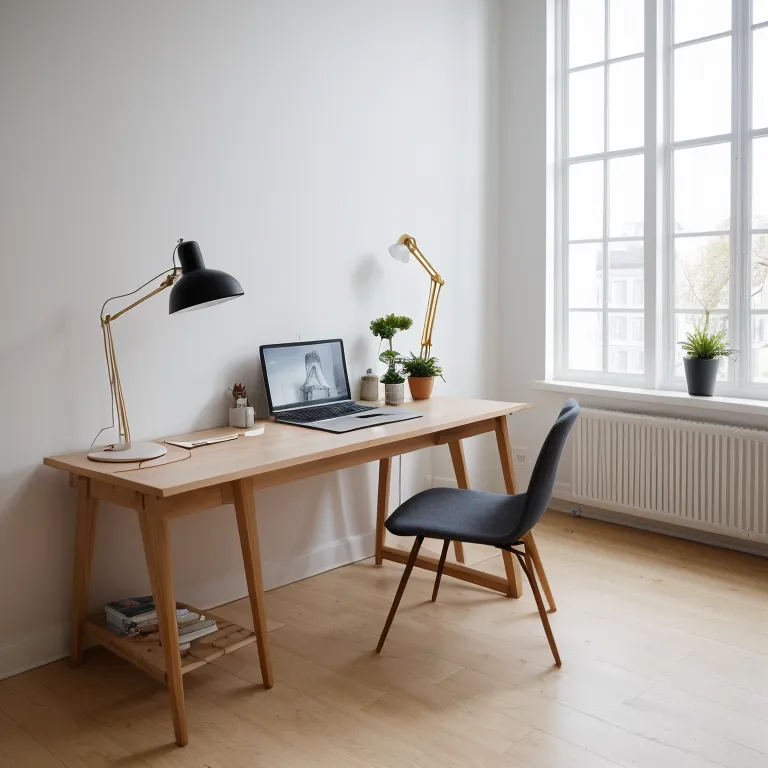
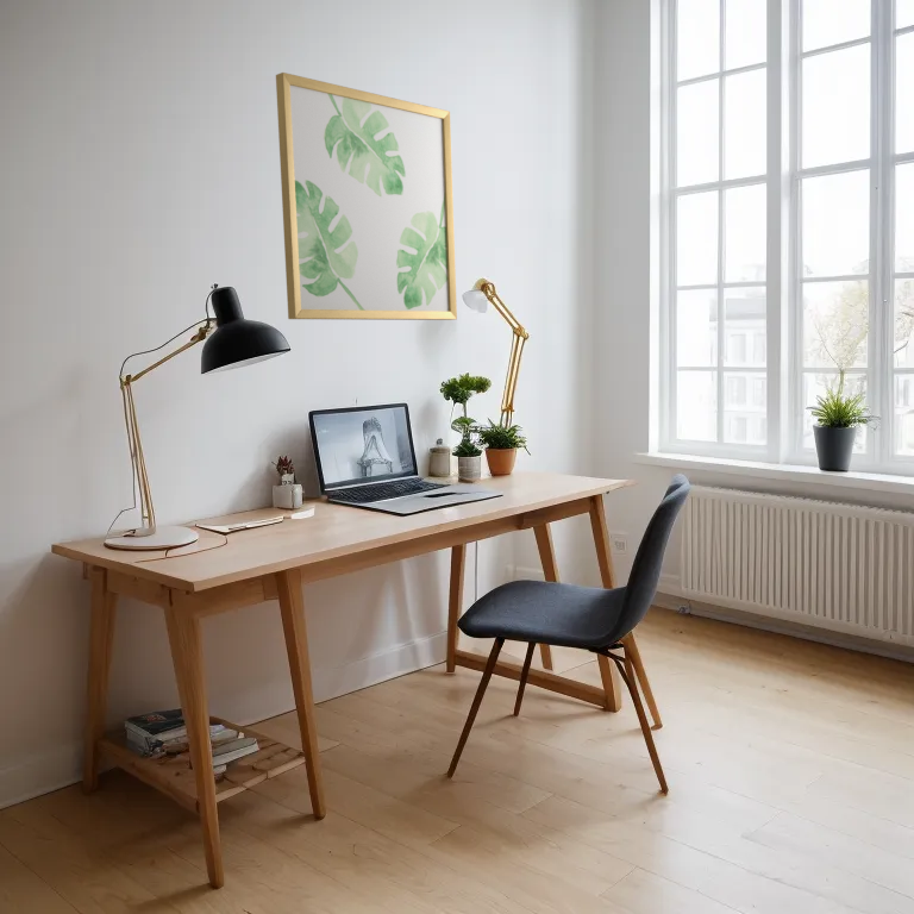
+ wall art [275,71,458,321]
